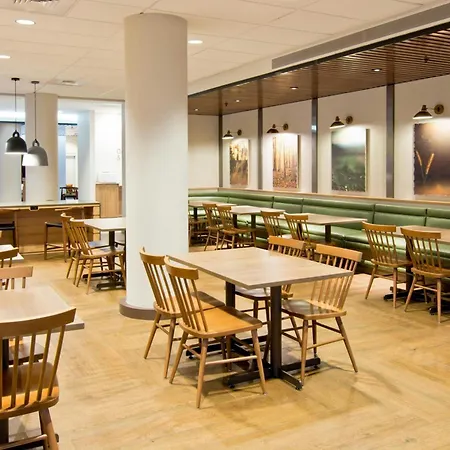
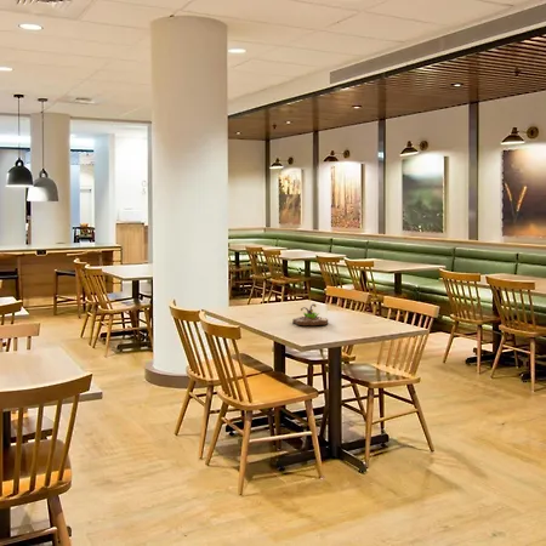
+ succulent planter [291,303,329,326]
